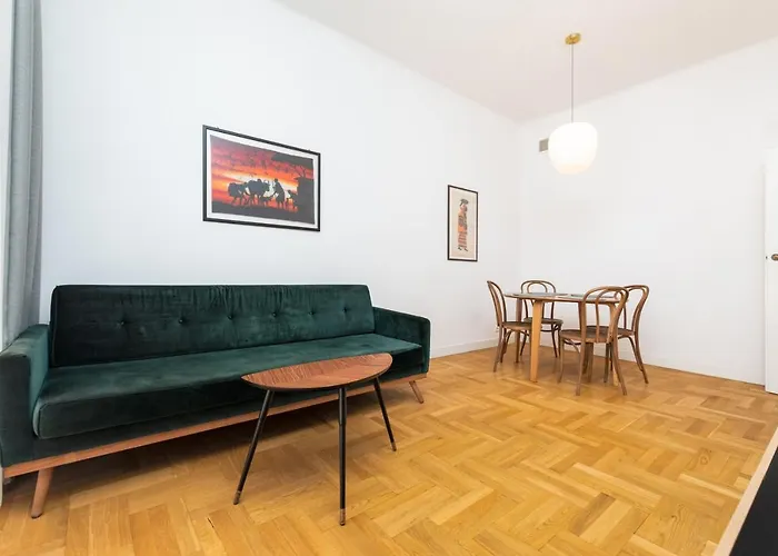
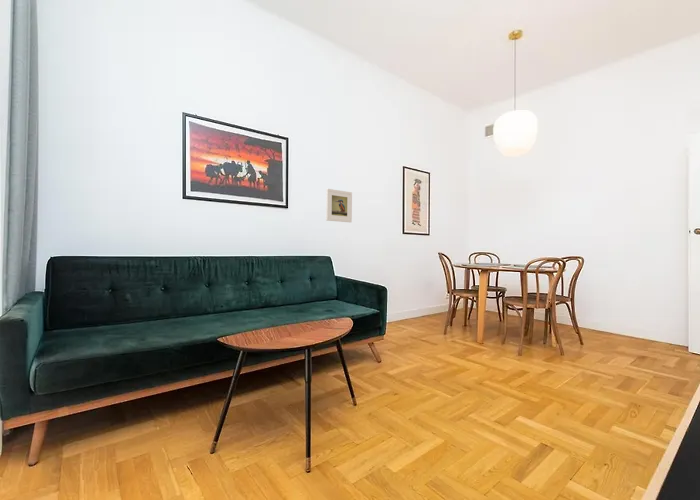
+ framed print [325,188,353,223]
